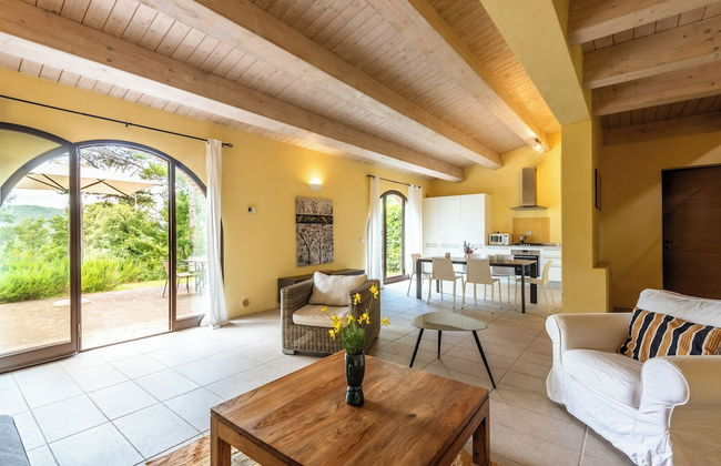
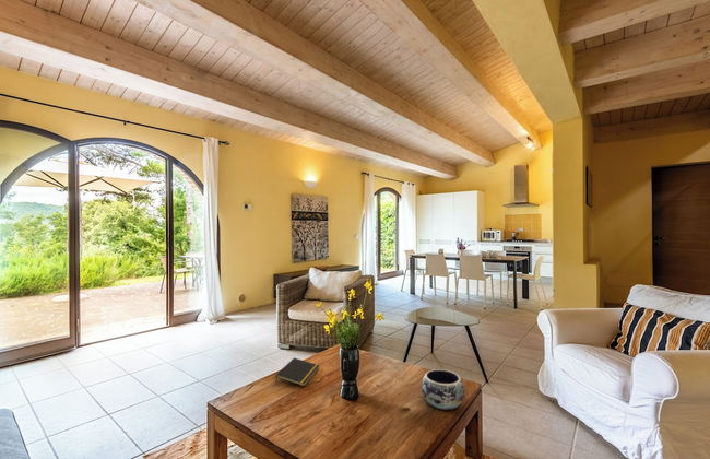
+ decorative bowl [421,368,466,411]
+ notepad [274,356,321,387]
